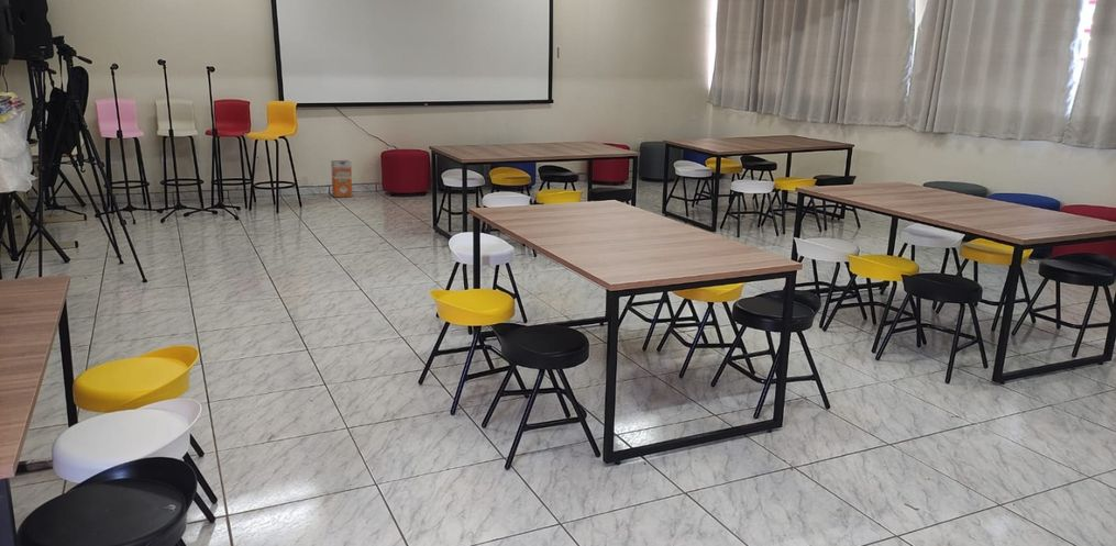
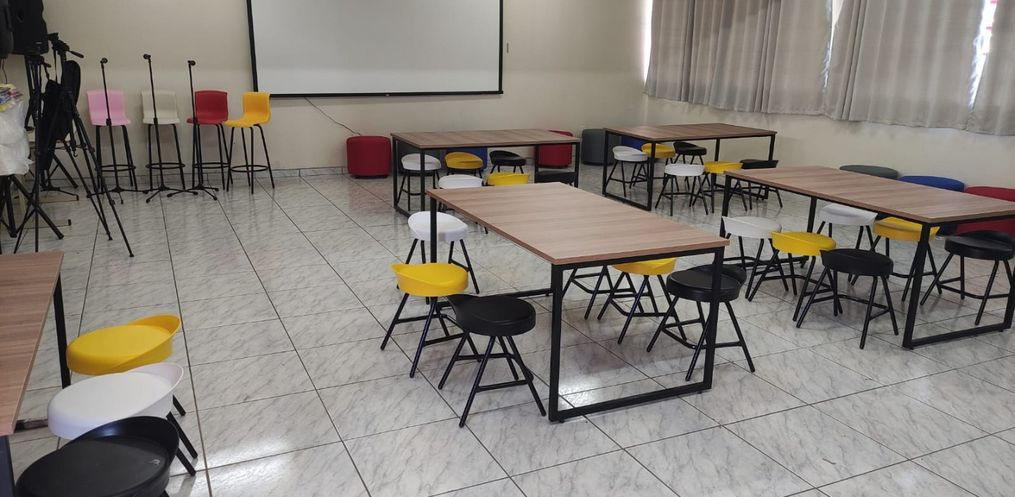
- waste bin [330,159,353,198]
